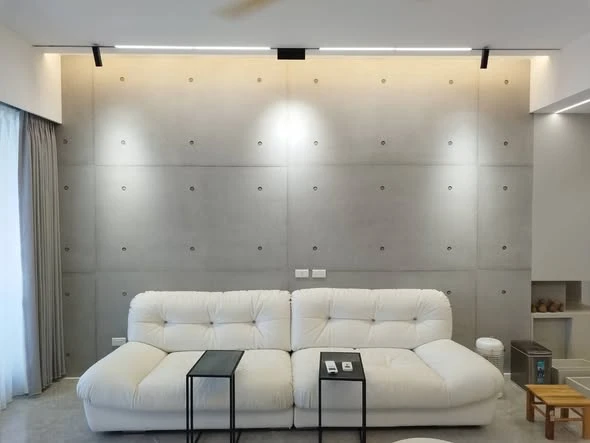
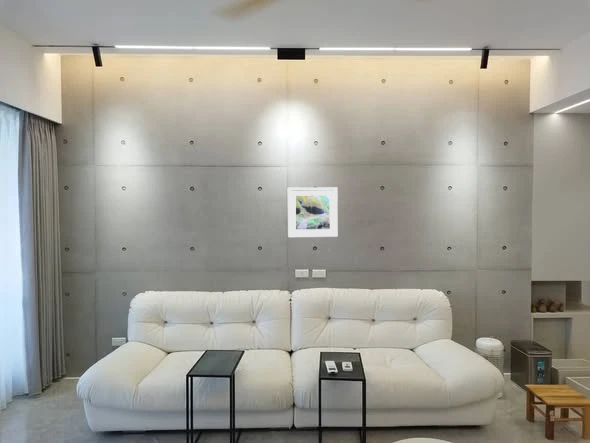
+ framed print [287,186,339,238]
